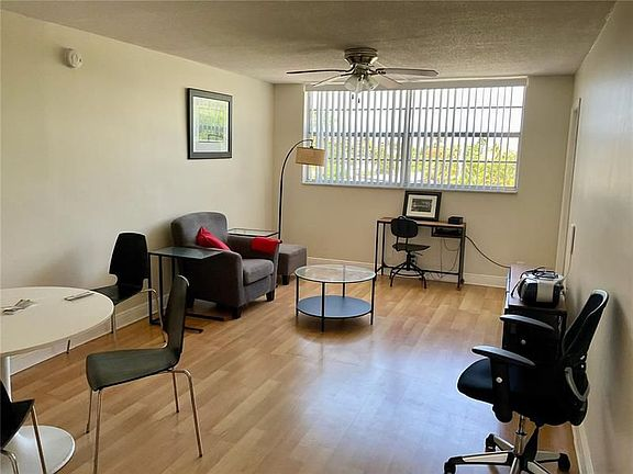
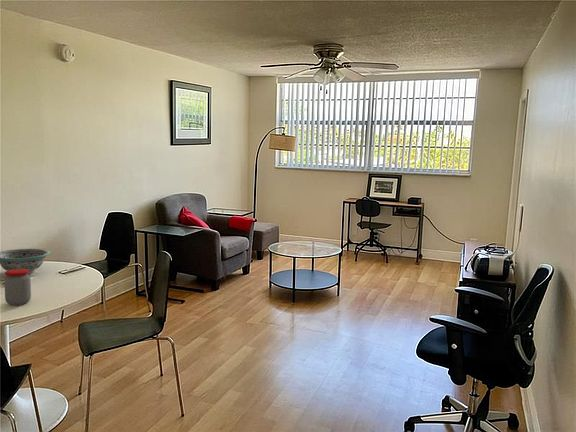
+ decorative bowl [0,248,51,275]
+ jar [3,269,32,306]
